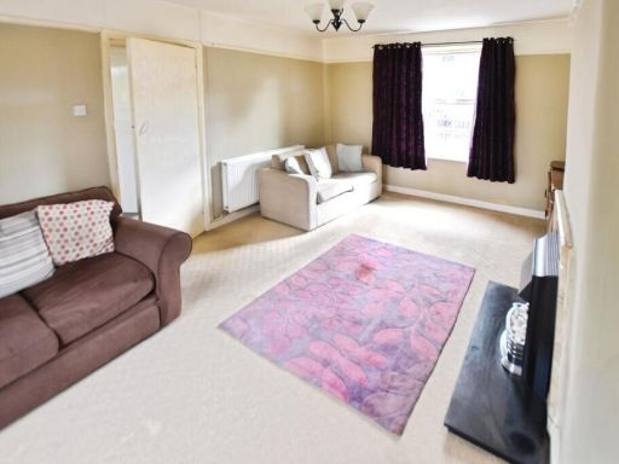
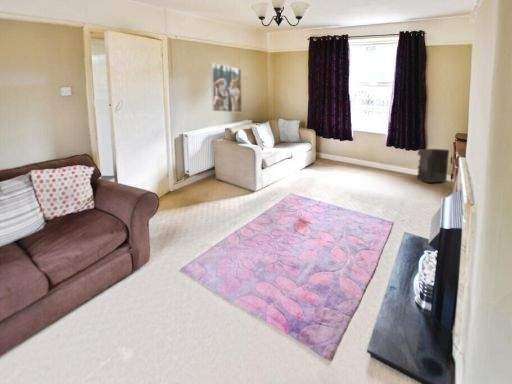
+ storage bin [416,148,450,184]
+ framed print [210,62,243,113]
